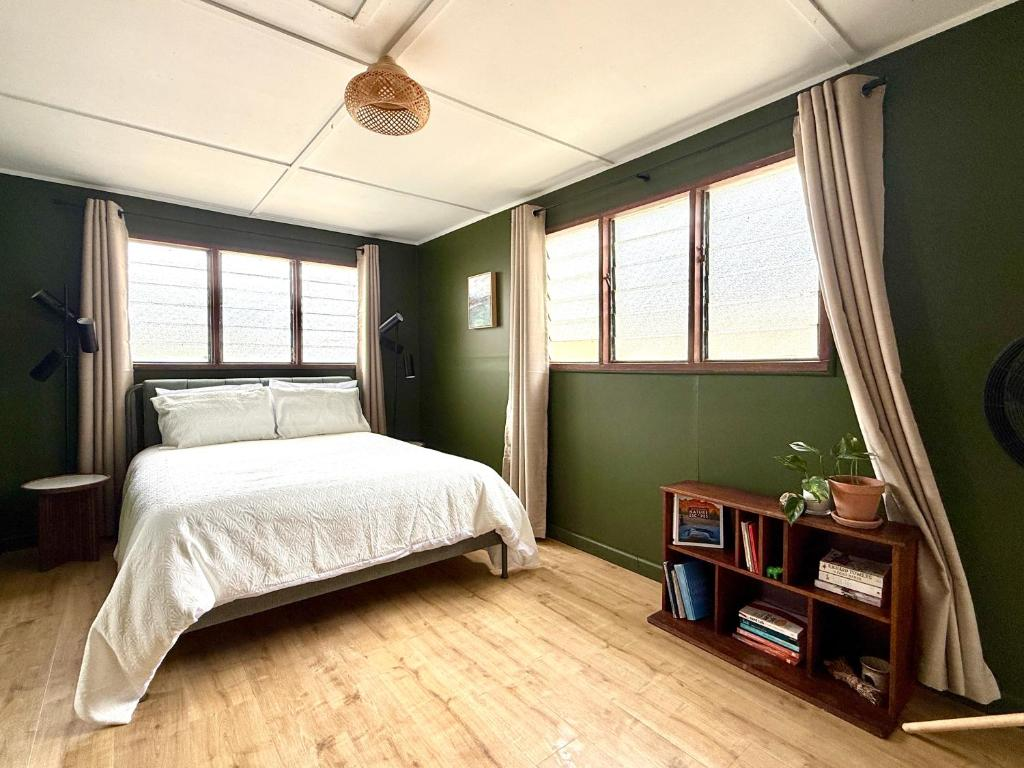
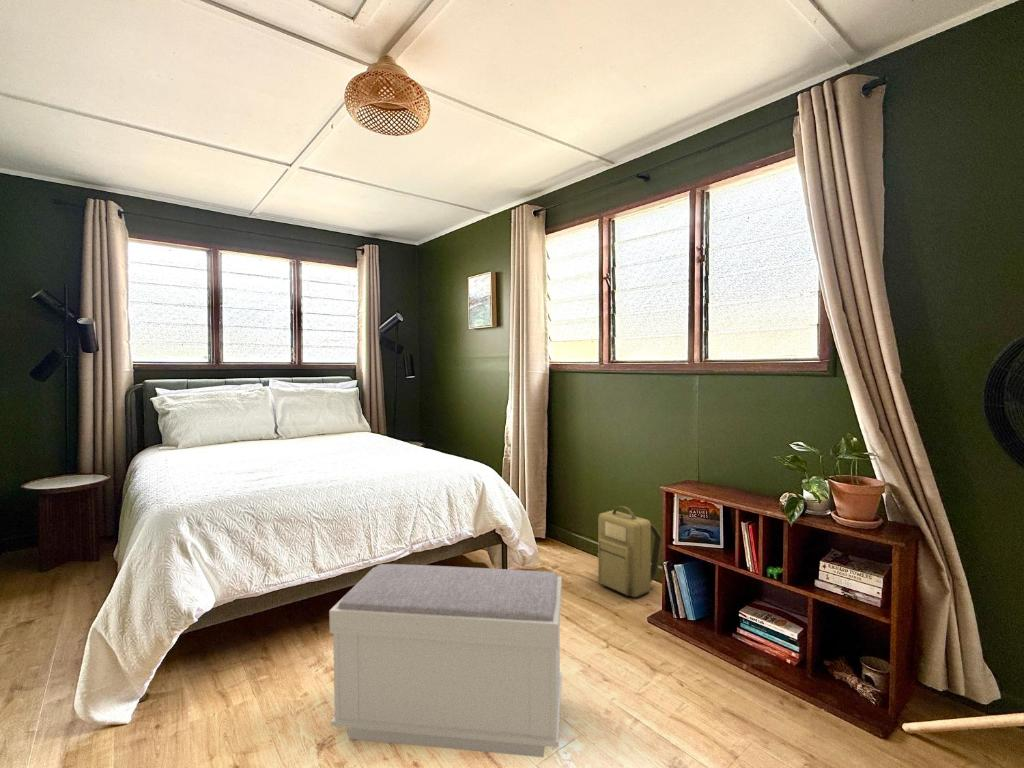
+ bench [328,563,563,758]
+ backpack [596,505,663,598]
